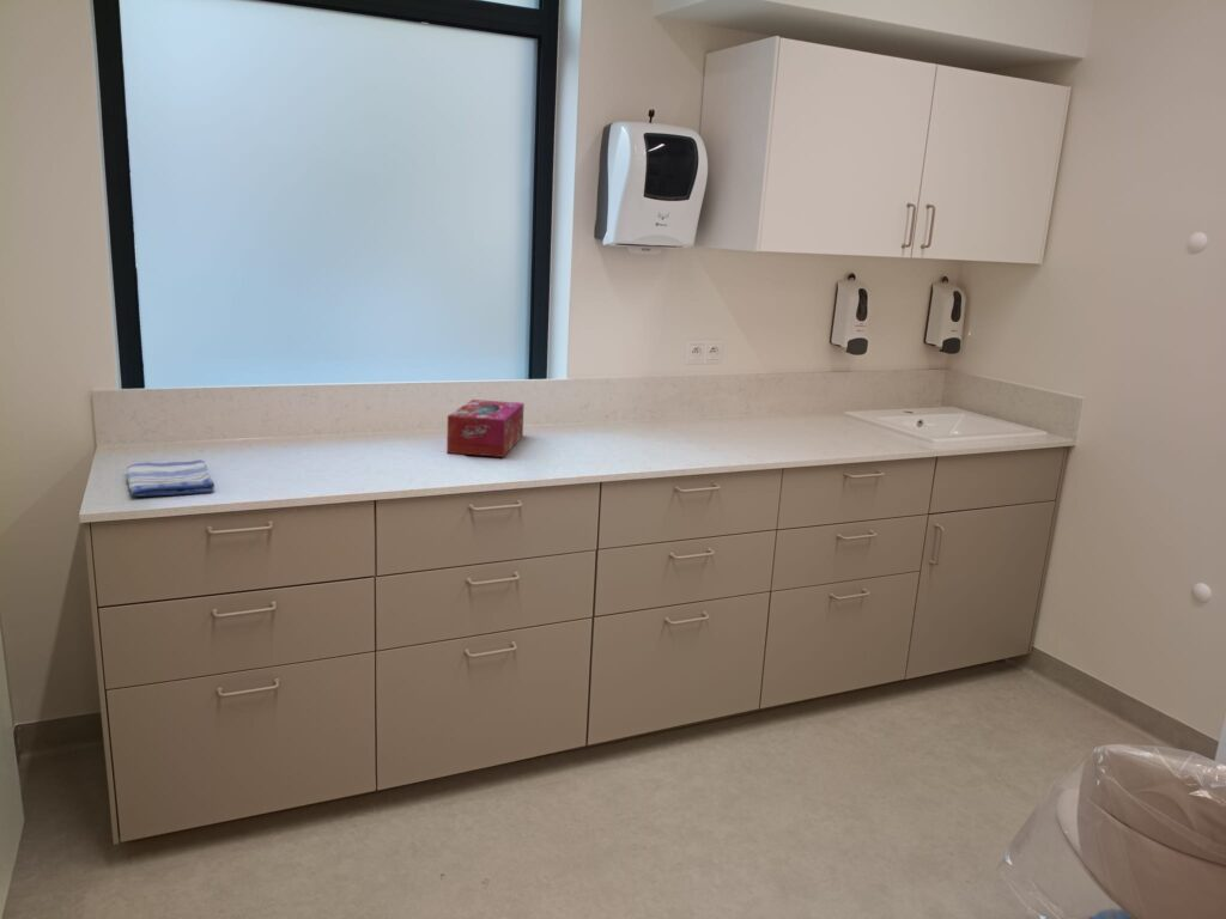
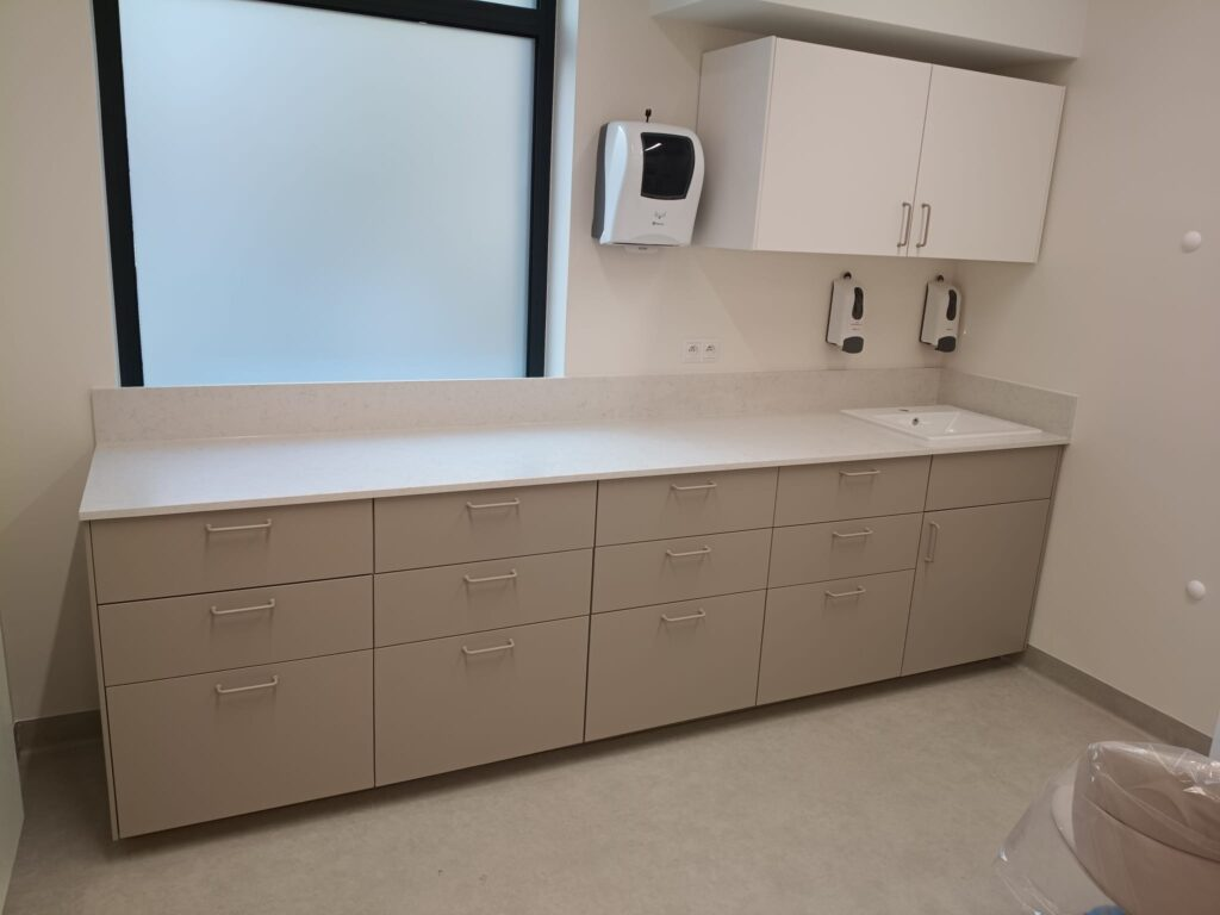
- tissue box [445,398,526,458]
- dish towel [126,458,216,498]
